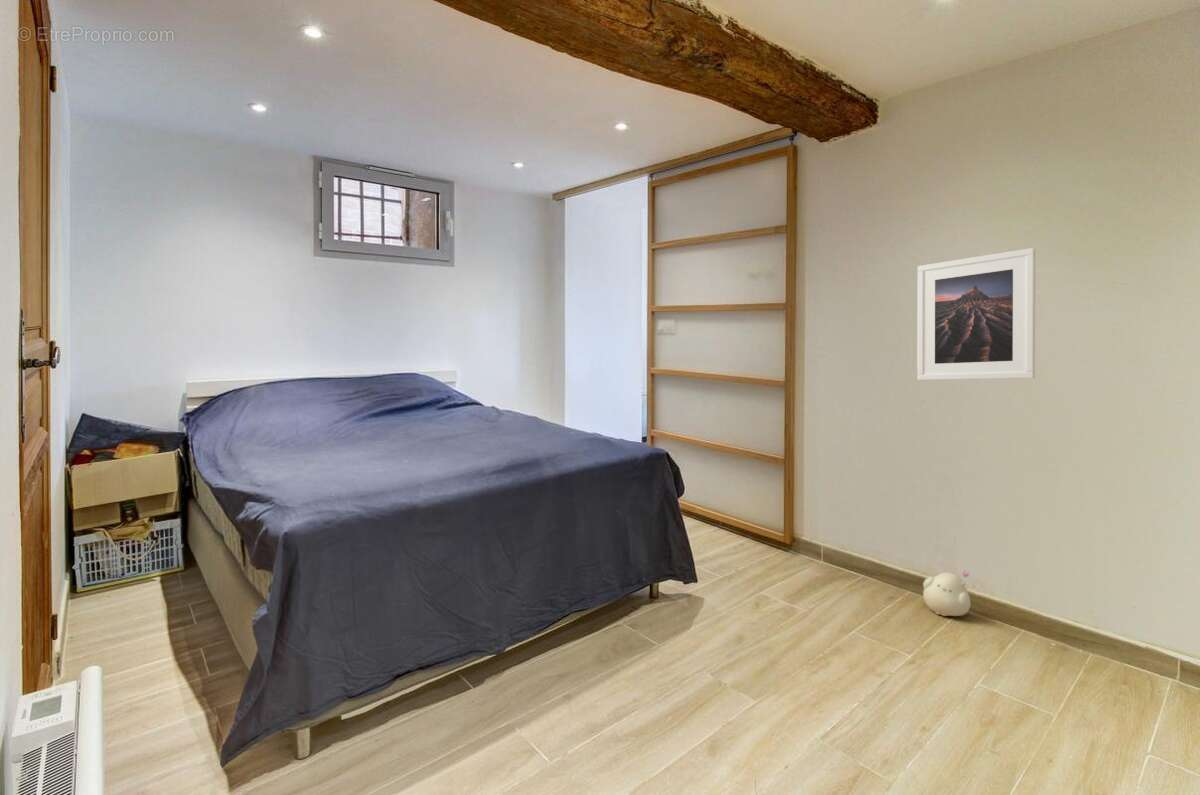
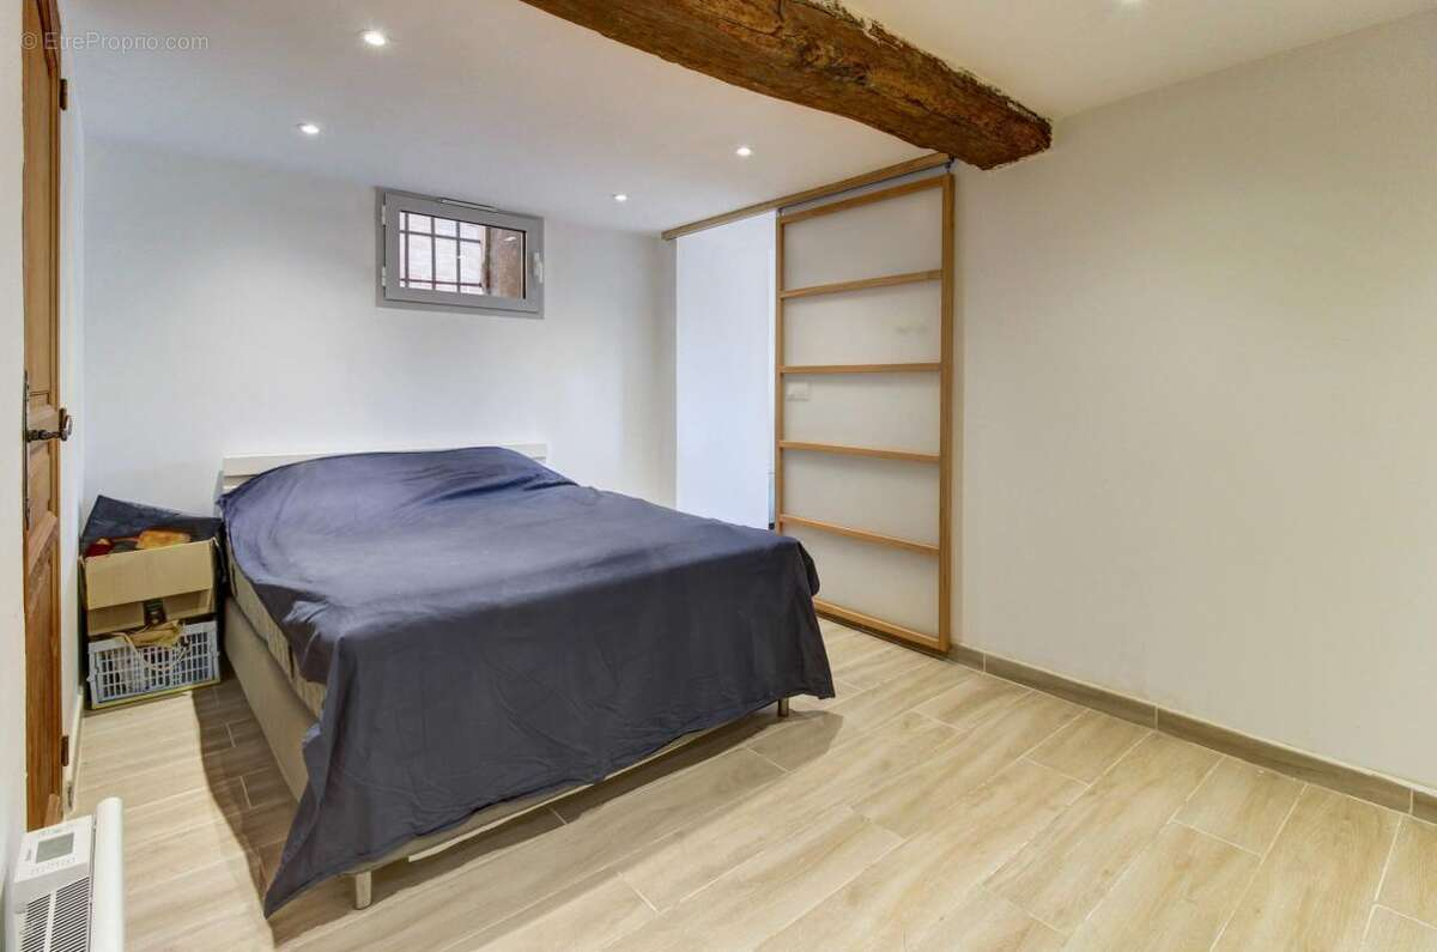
- plush toy [922,570,977,617]
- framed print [916,247,1036,381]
